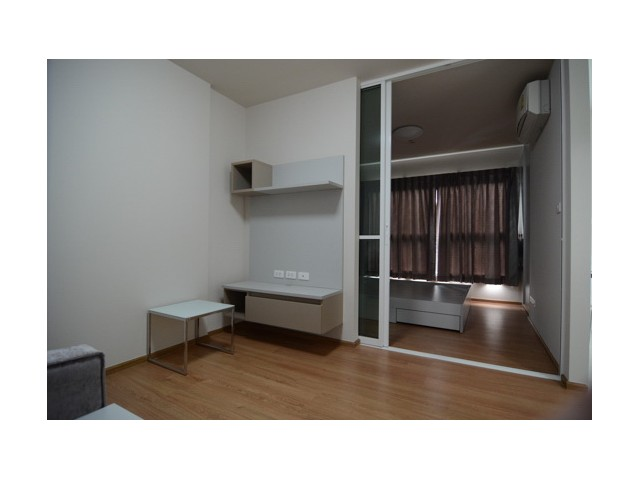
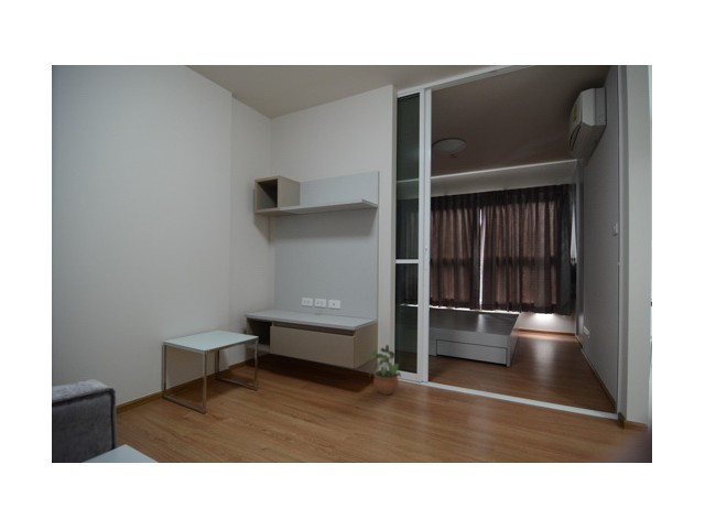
+ potted plant [365,344,402,396]
